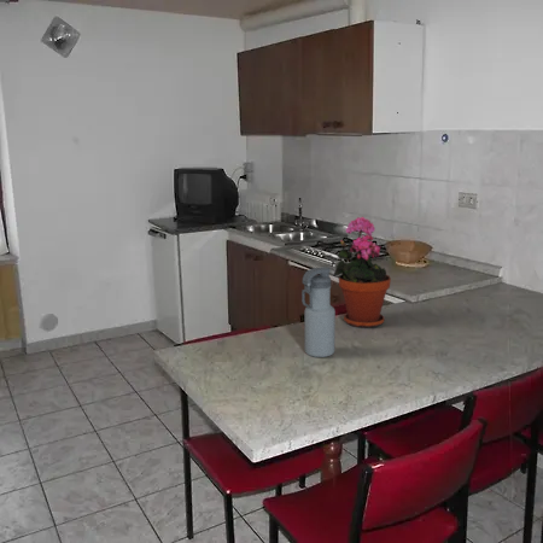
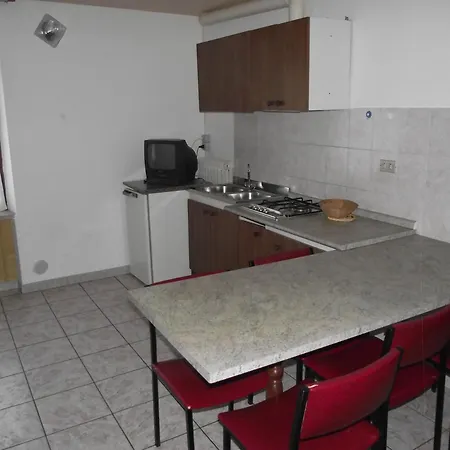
- potted plant [333,216,392,329]
- water bottle [300,265,337,358]
